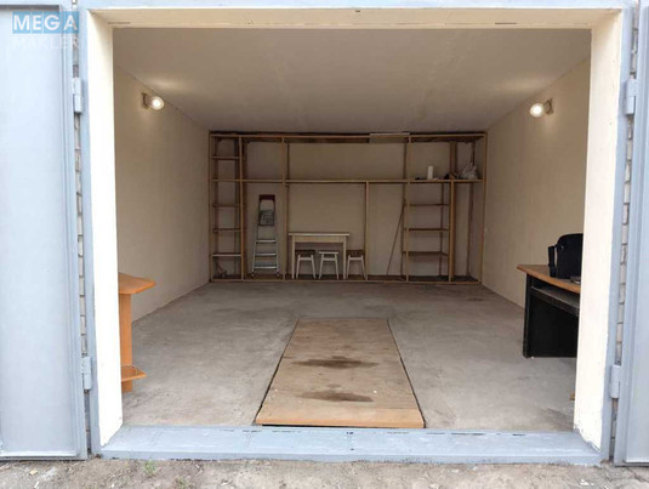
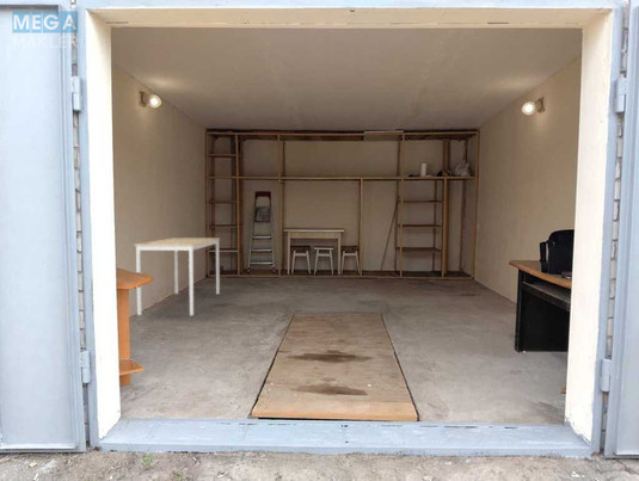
+ desk [133,236,221,317]
